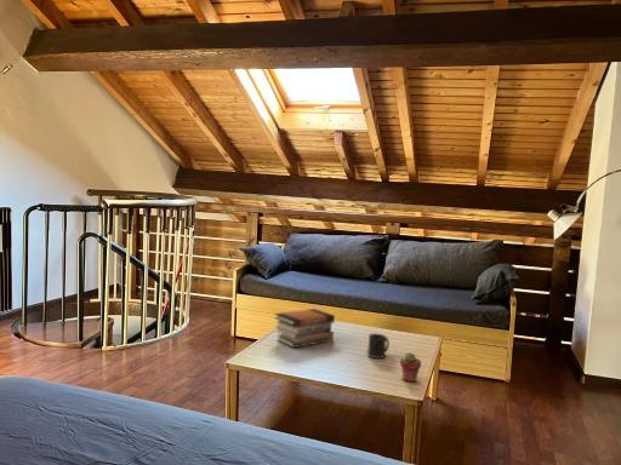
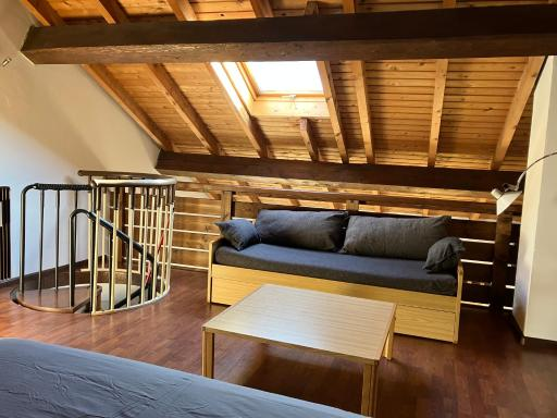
- book stack [273,308,336,349]
- mug [366,332,391,360]
- potted succulent [399,351,422,383]
